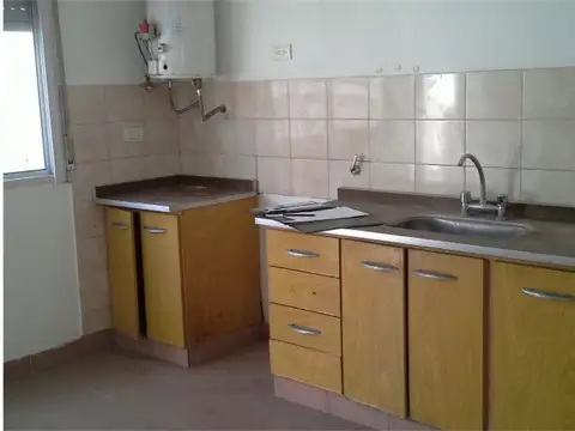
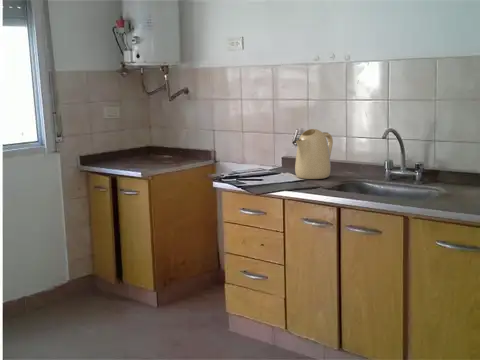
+ kettle [294,128,334,180]
